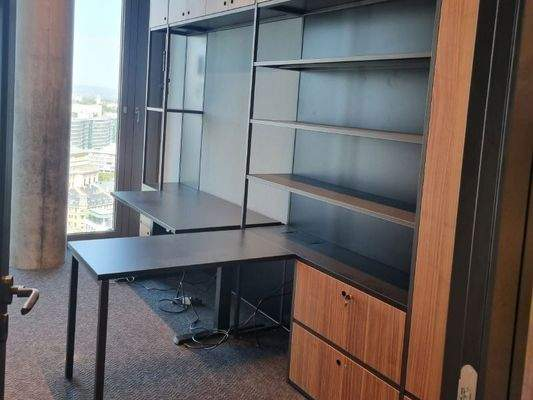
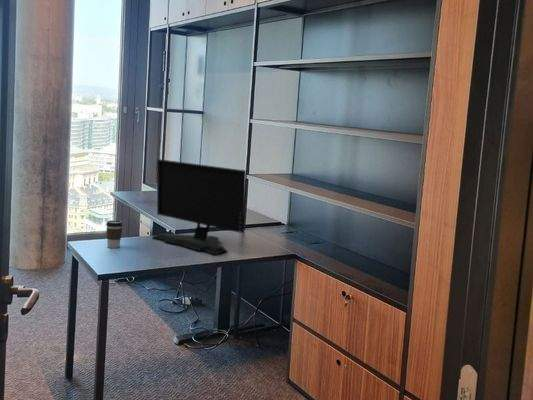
+ coffee cup [105,220,123,249]
+ computer monitor [151,158,247,255]
